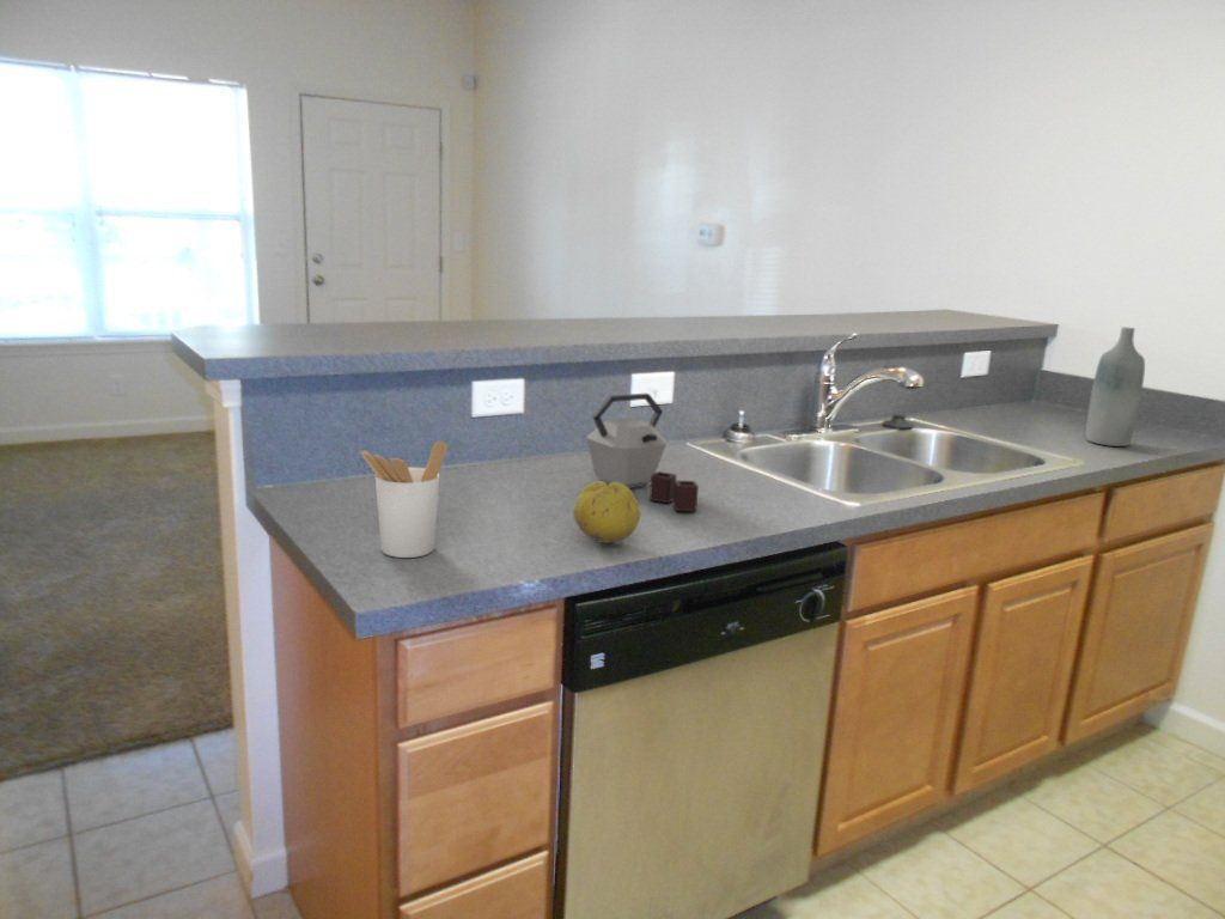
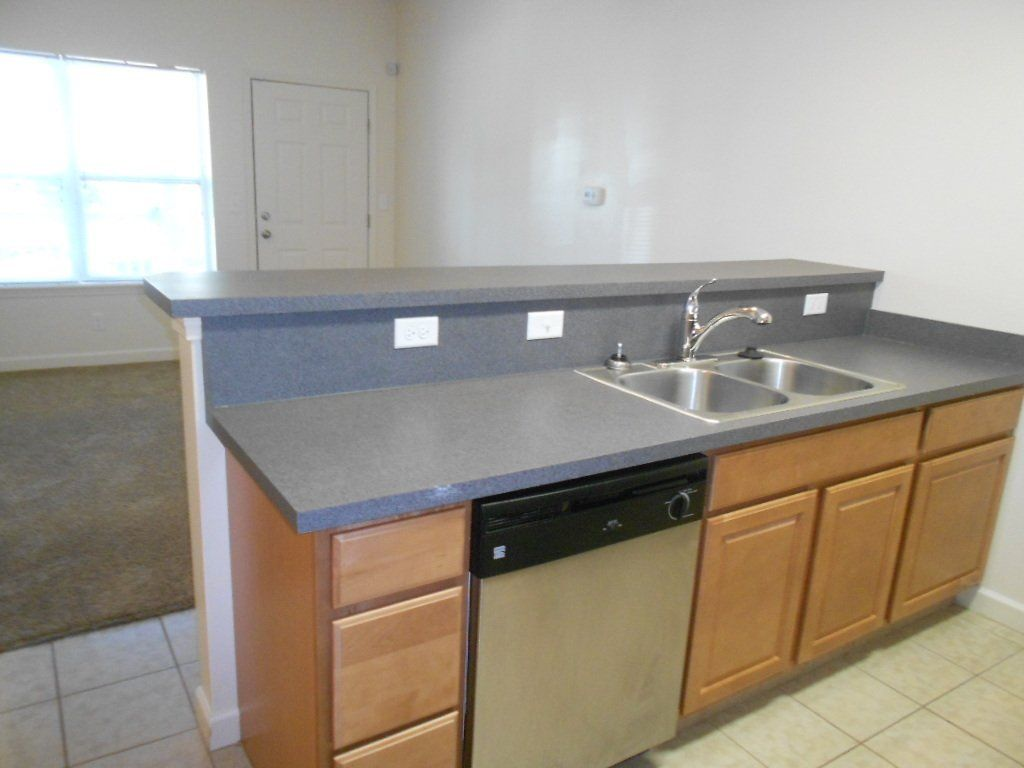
- utensil holder [360,440,449,559]
- bottle [1085,325,1146,448]
- kettle [585,392,700,512]
- fruit [572,480,642,544]
